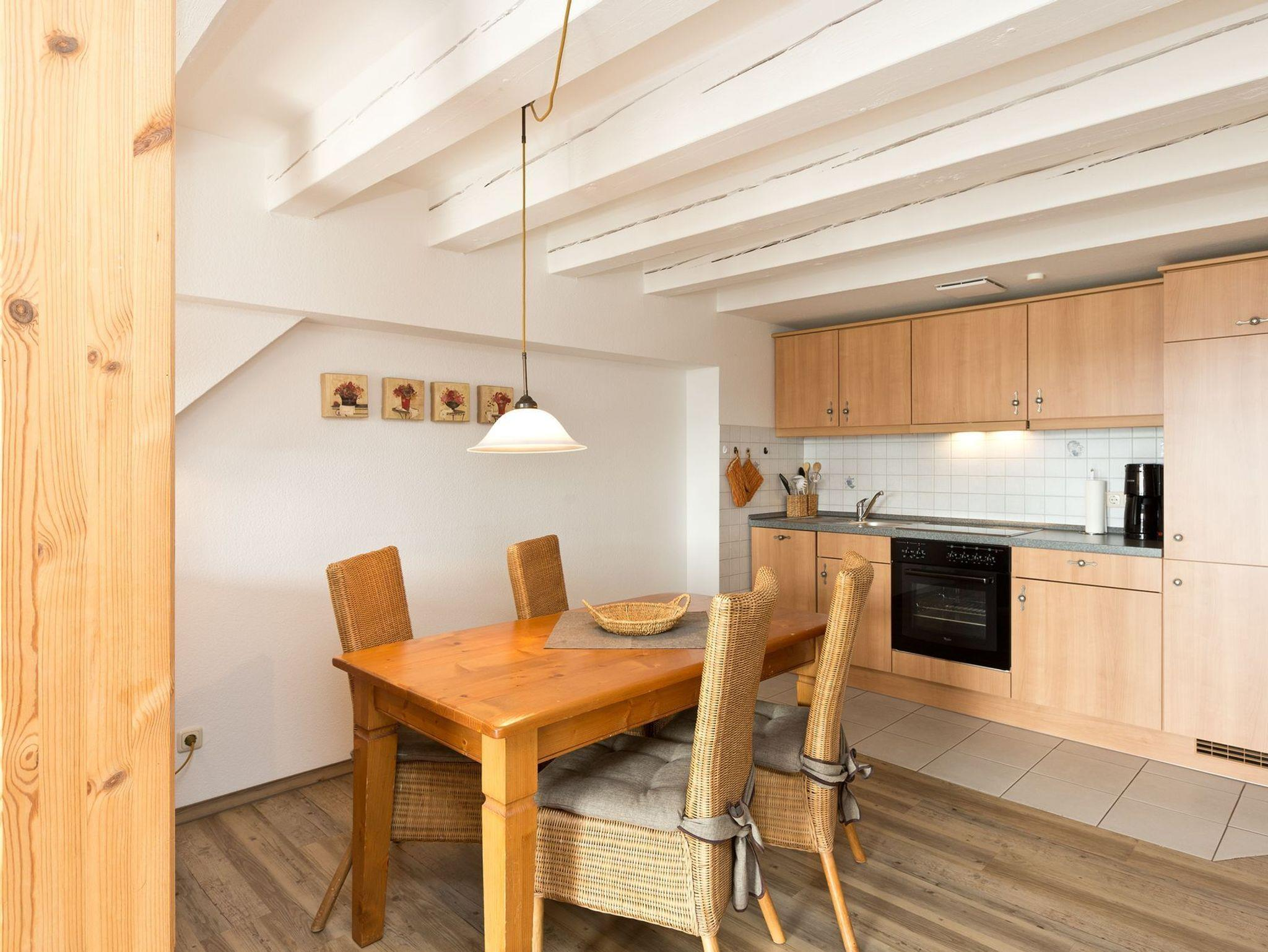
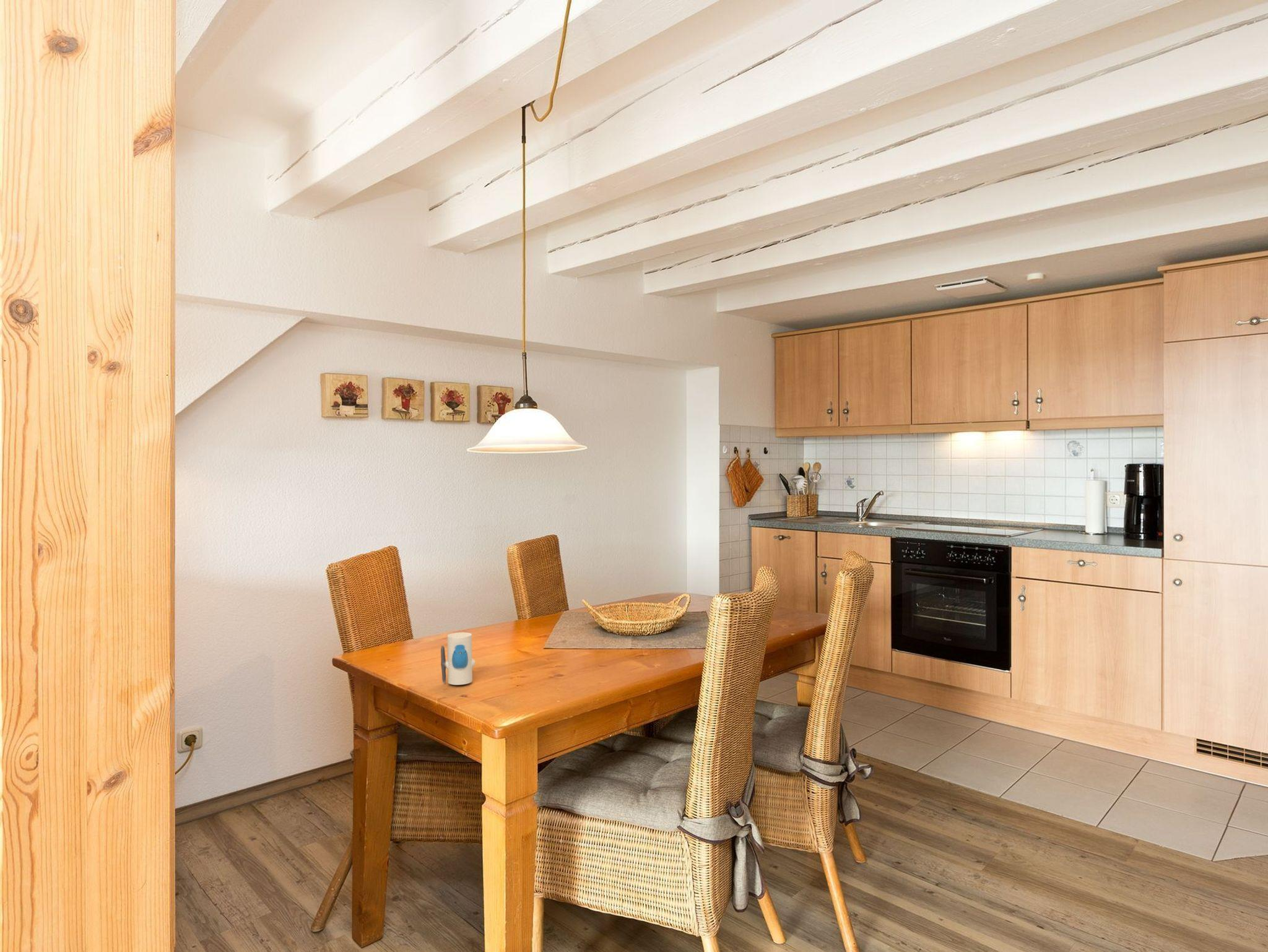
+ toy [440,632,476,686]
